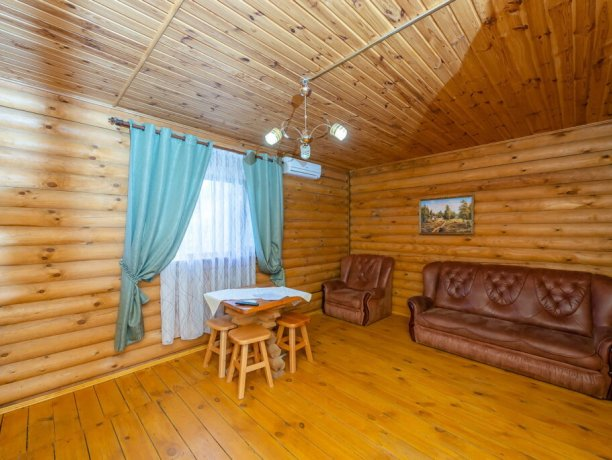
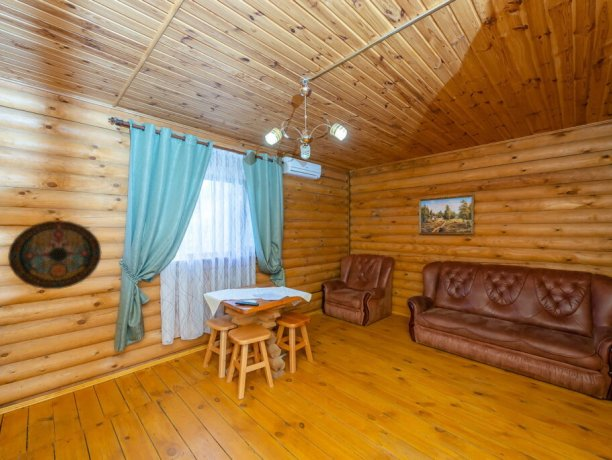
+ decorative shield [7,219,102,290]
